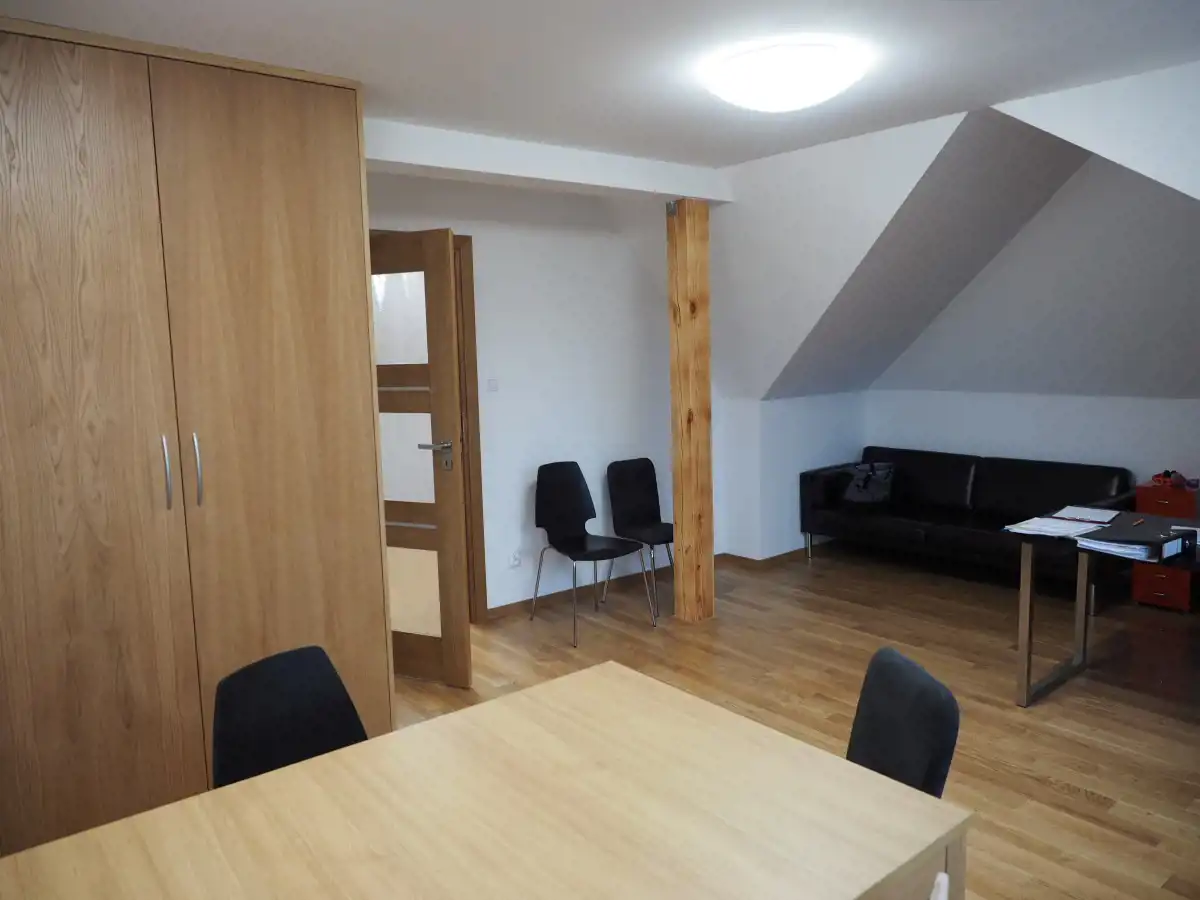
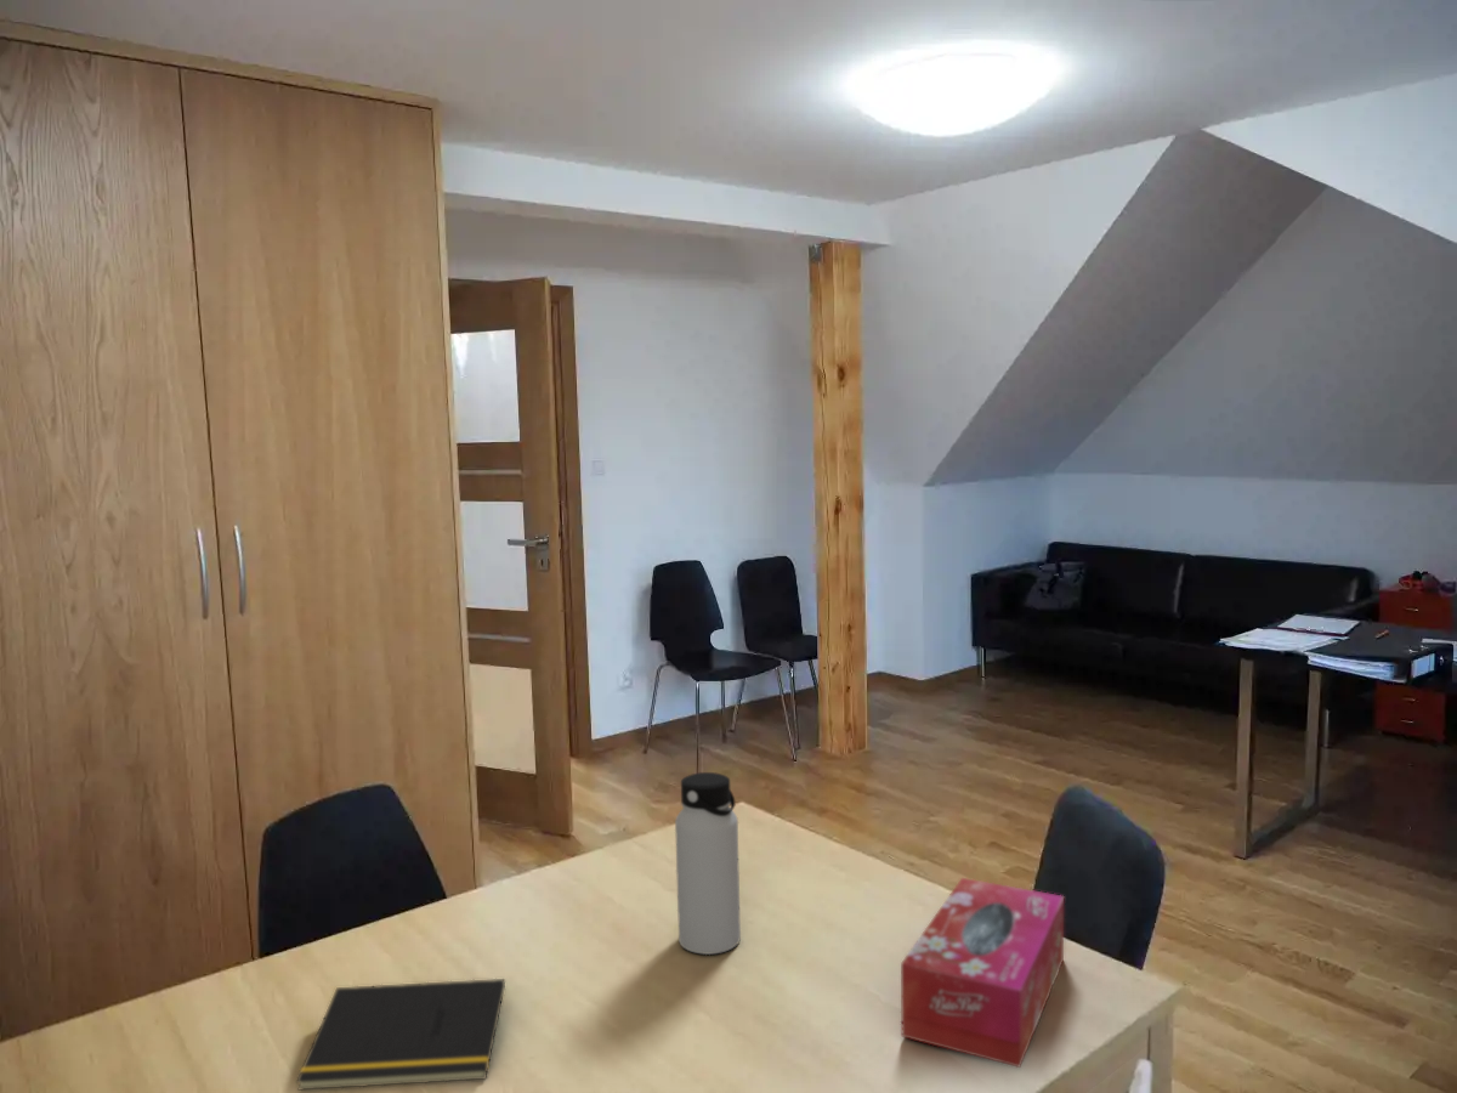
+ notepad [295,978,506,1092]
+ water bottle [674,771,742,956]
+ tissue box [900,877,1065,1069]
